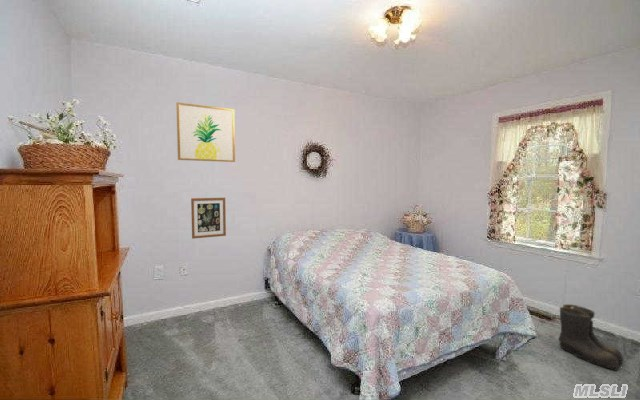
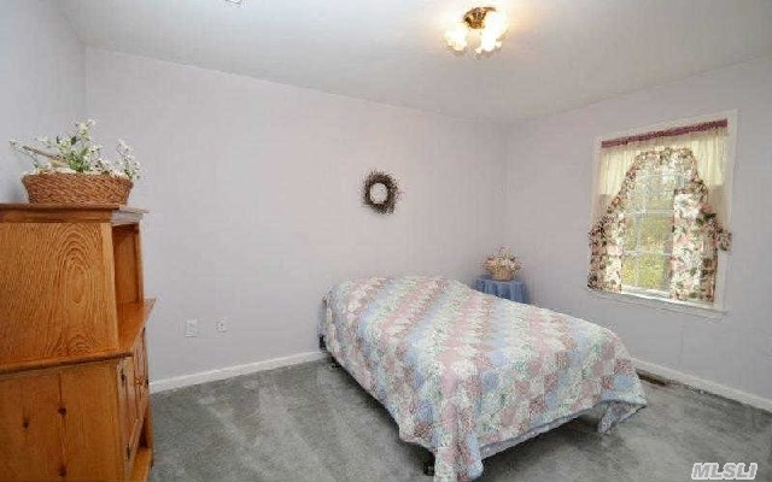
- wall art [176,101,236,163]
- boots [558,303,624,371]
- wall art [190,197,227,240]
